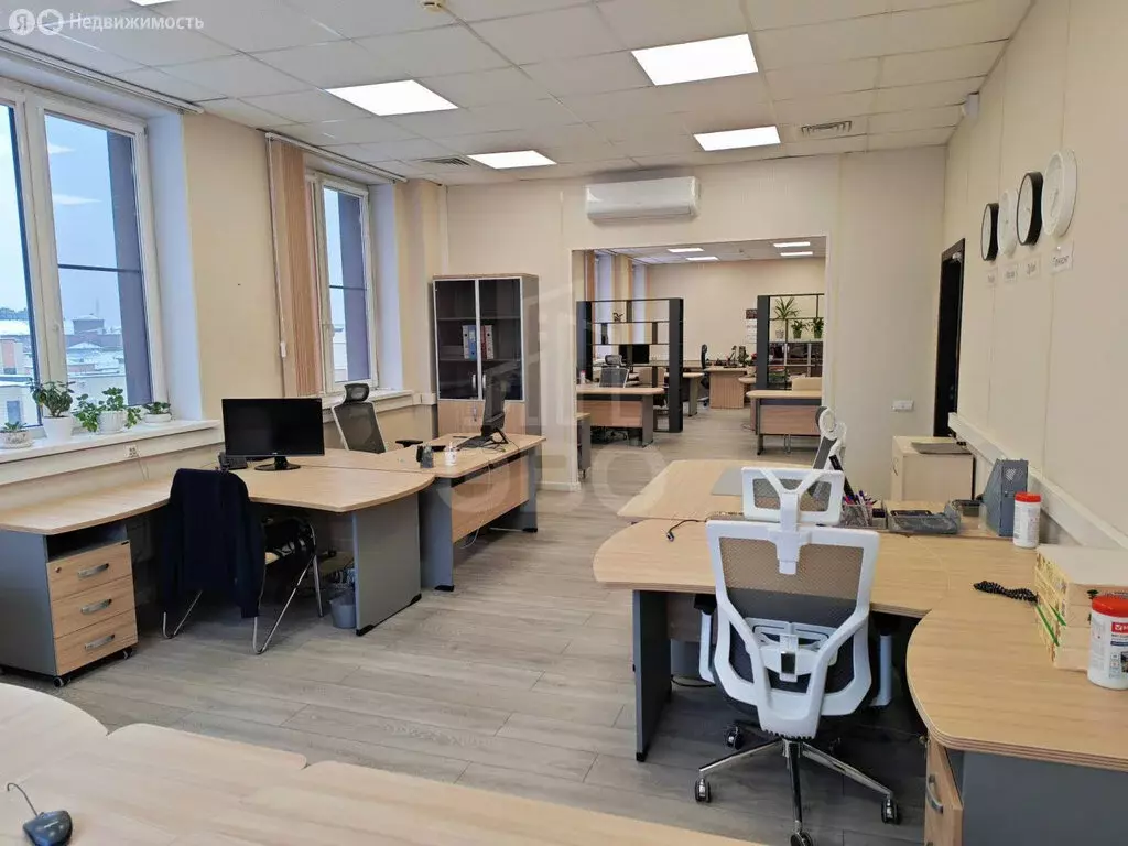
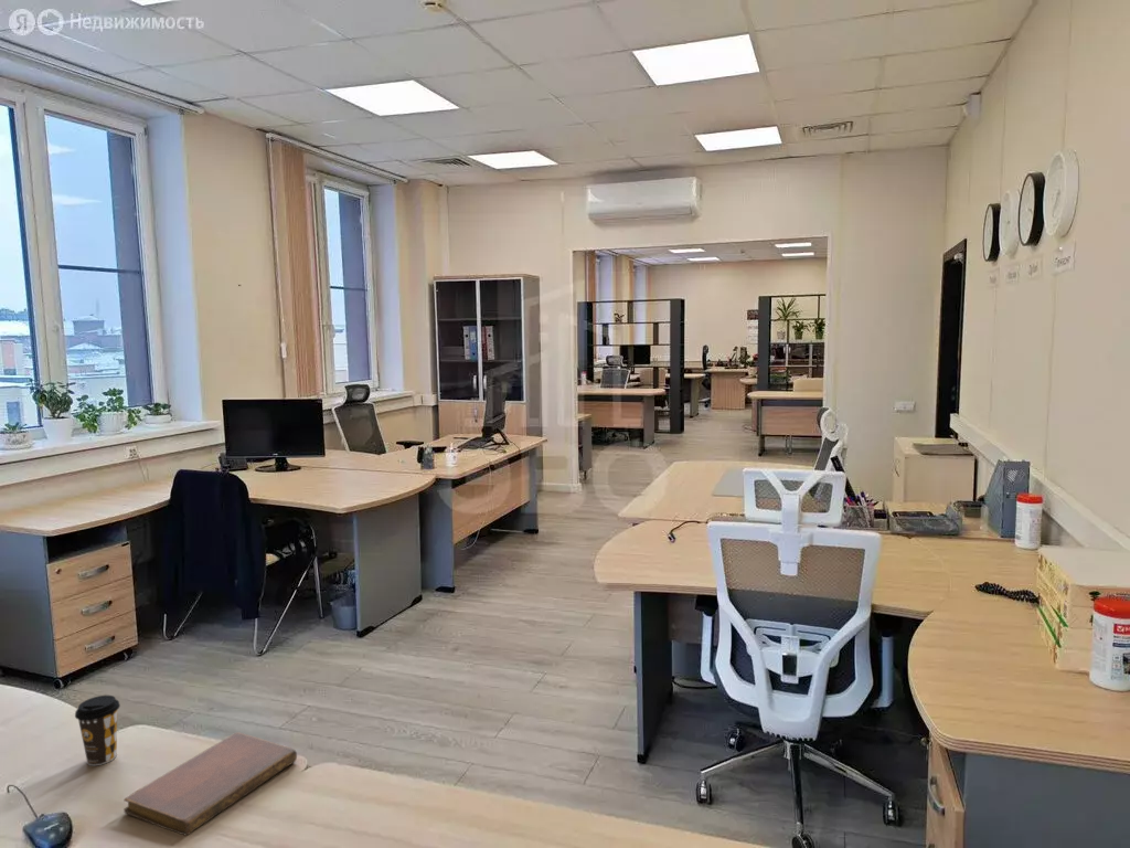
+ coffee cup [74,695,121,766]
+ notebook [122,731,298,837]
